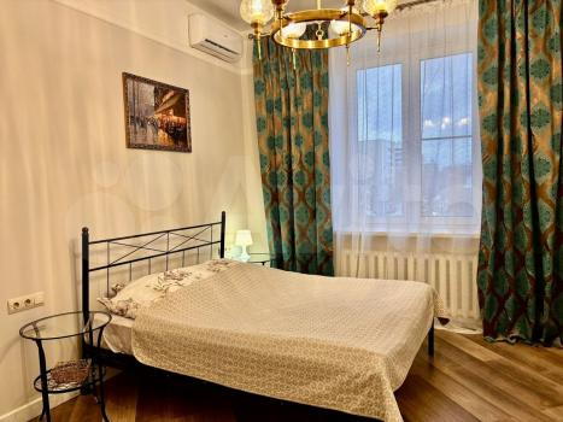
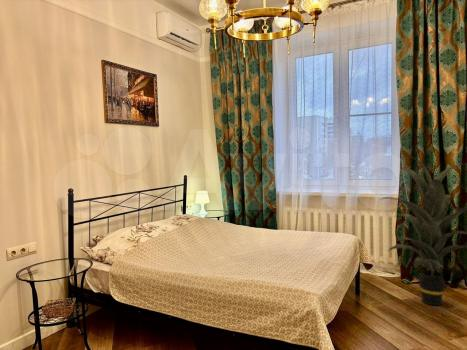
+ indoor plant [380,156,467,307]
